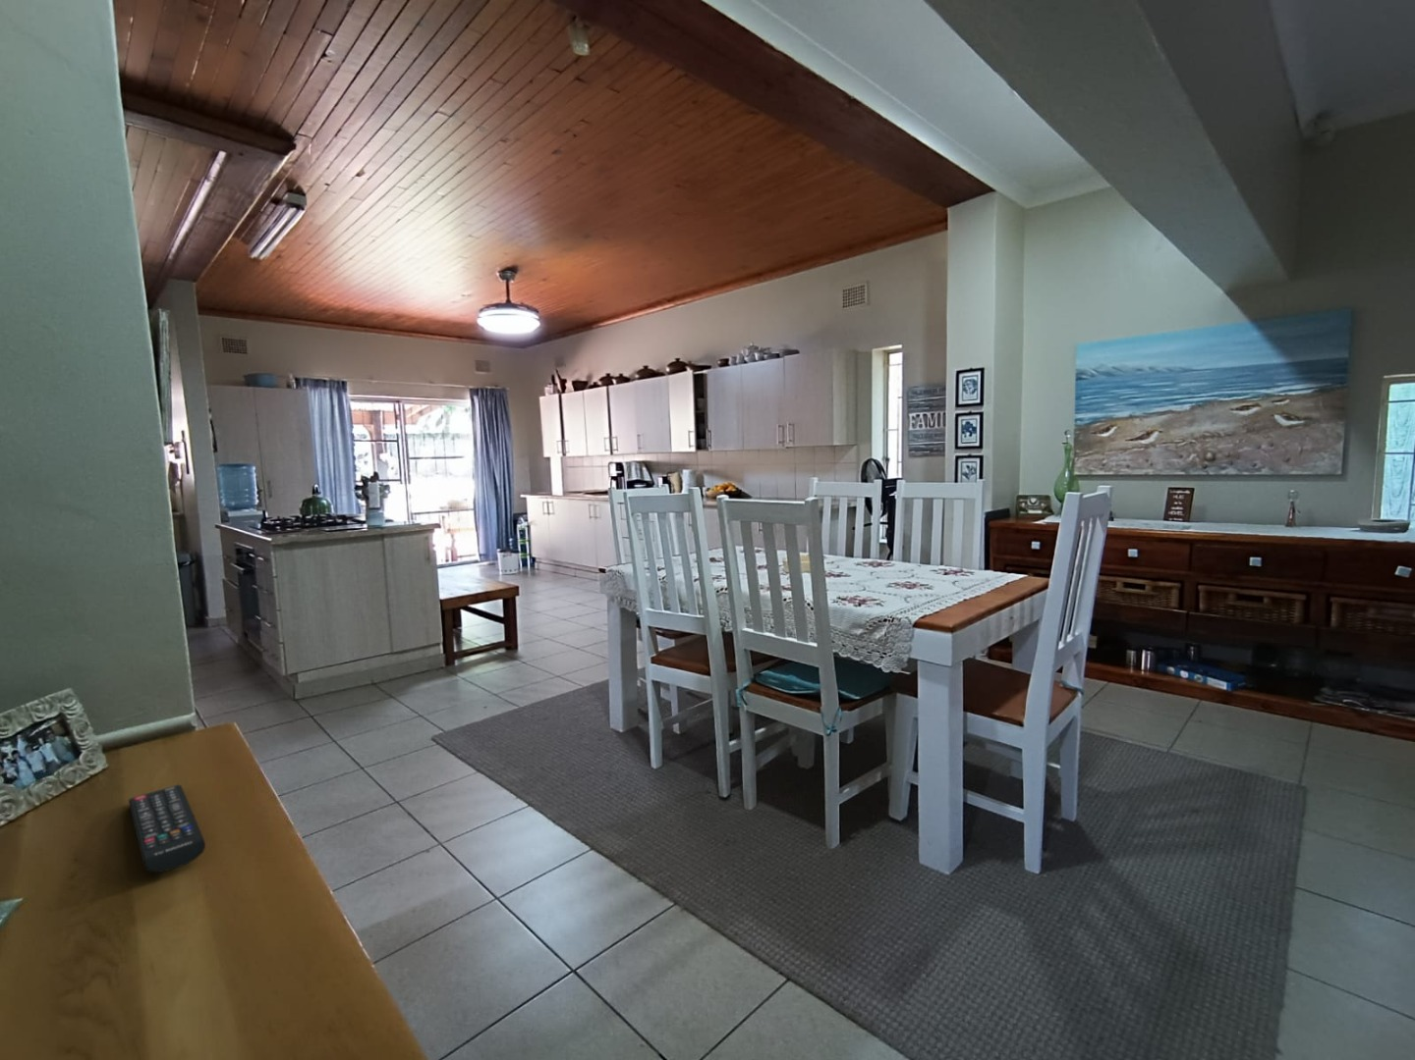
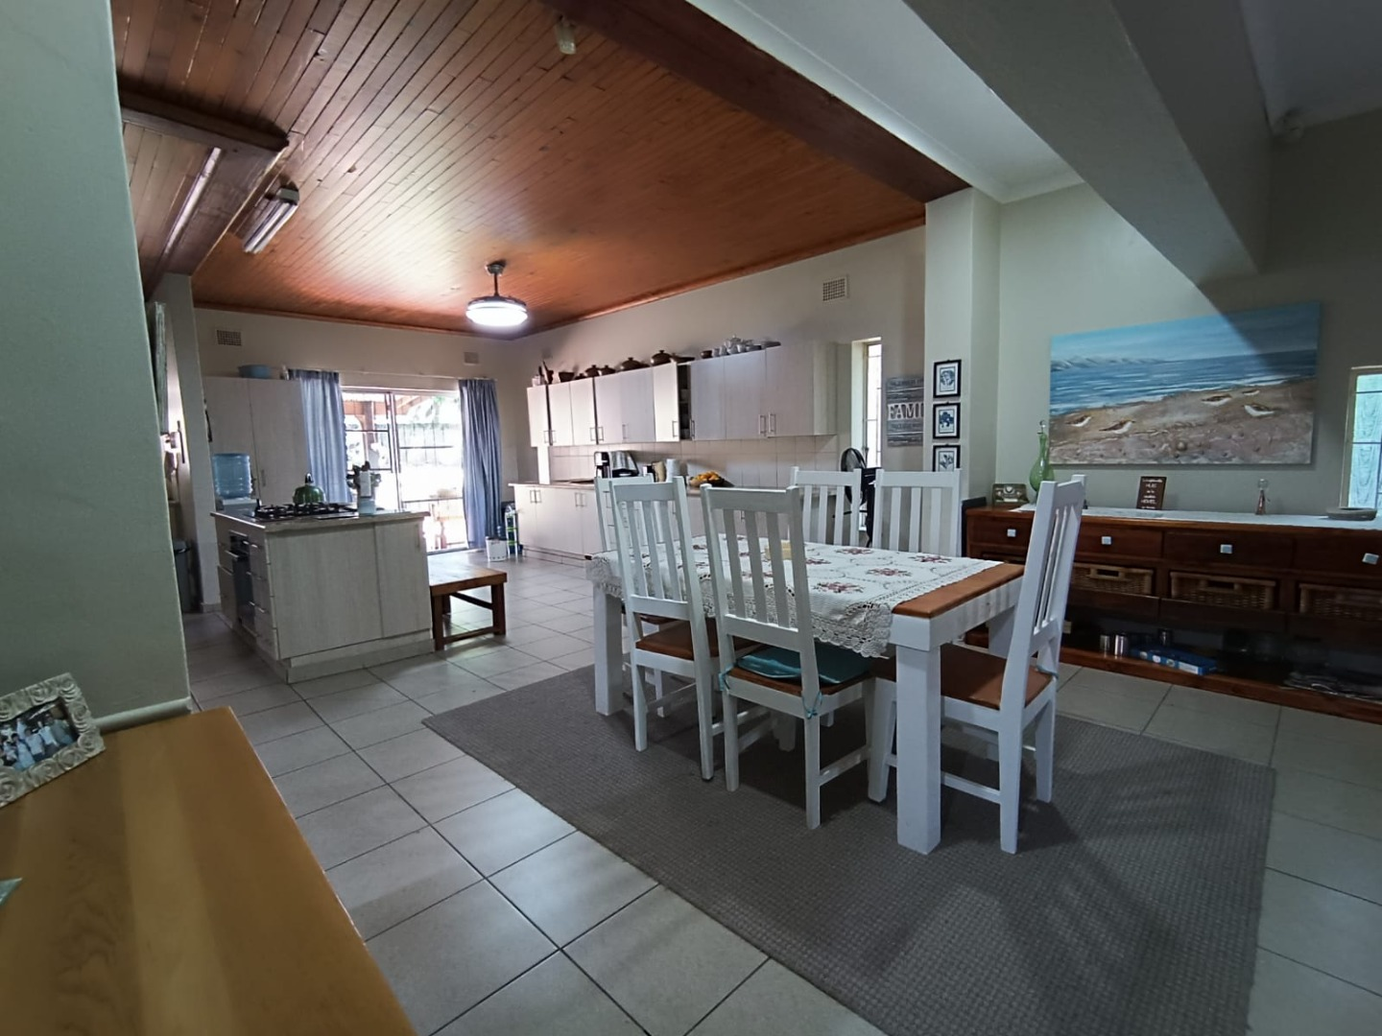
- remote control [128,783,206,874]
